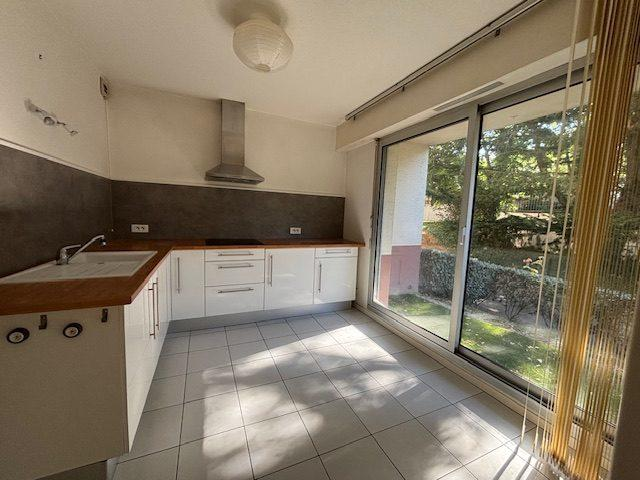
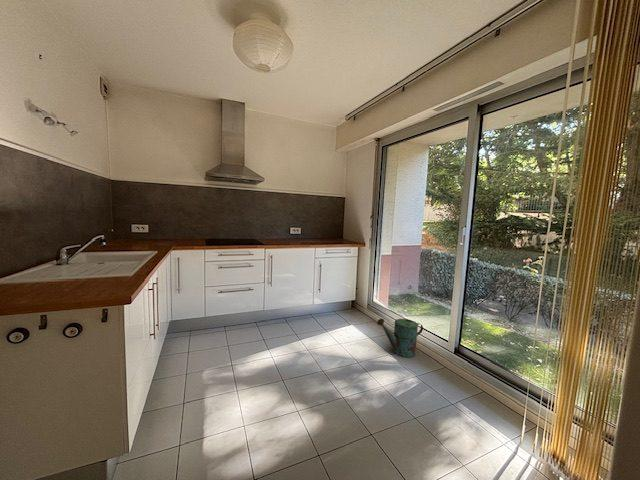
+ watering can [376,318,424,358]
